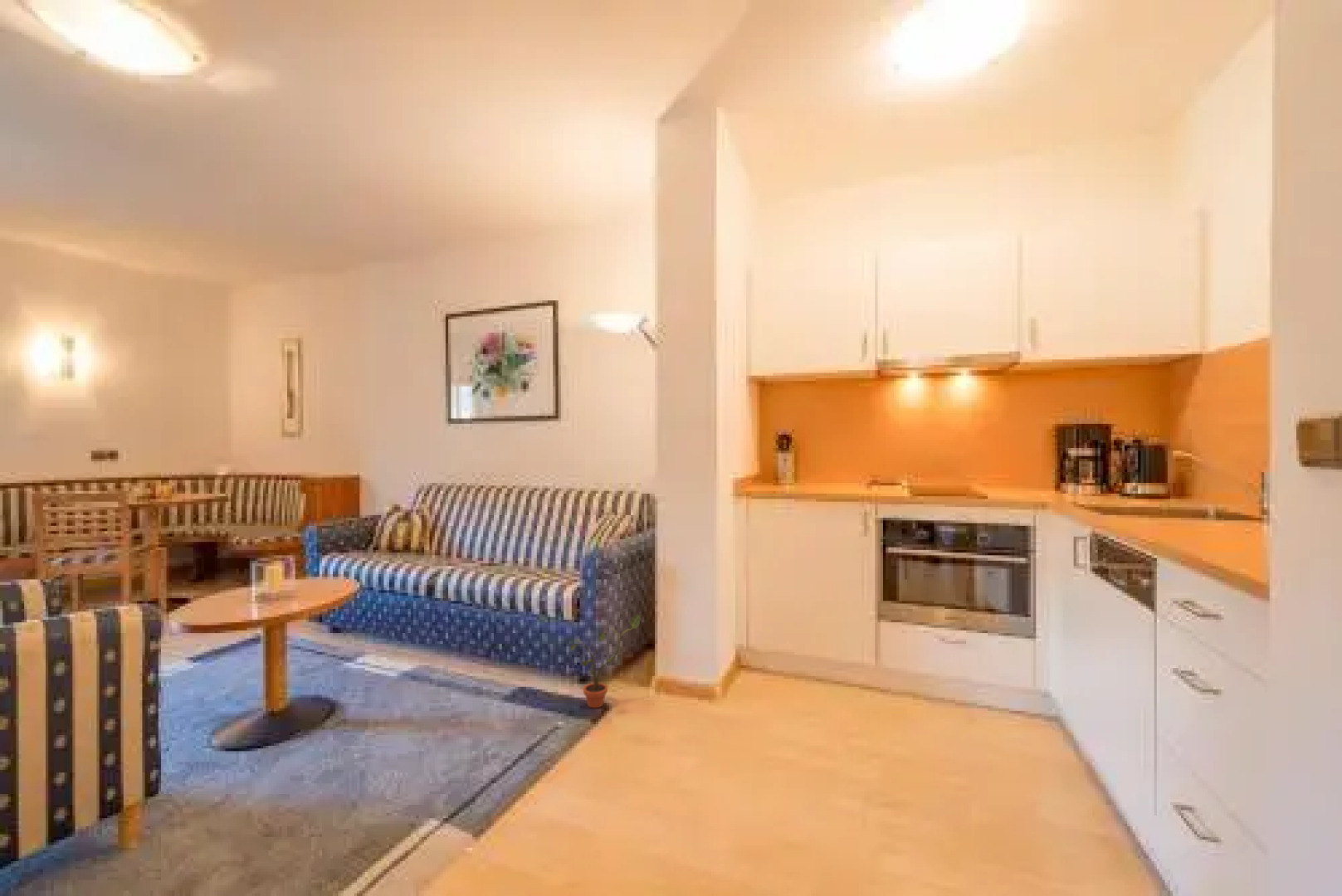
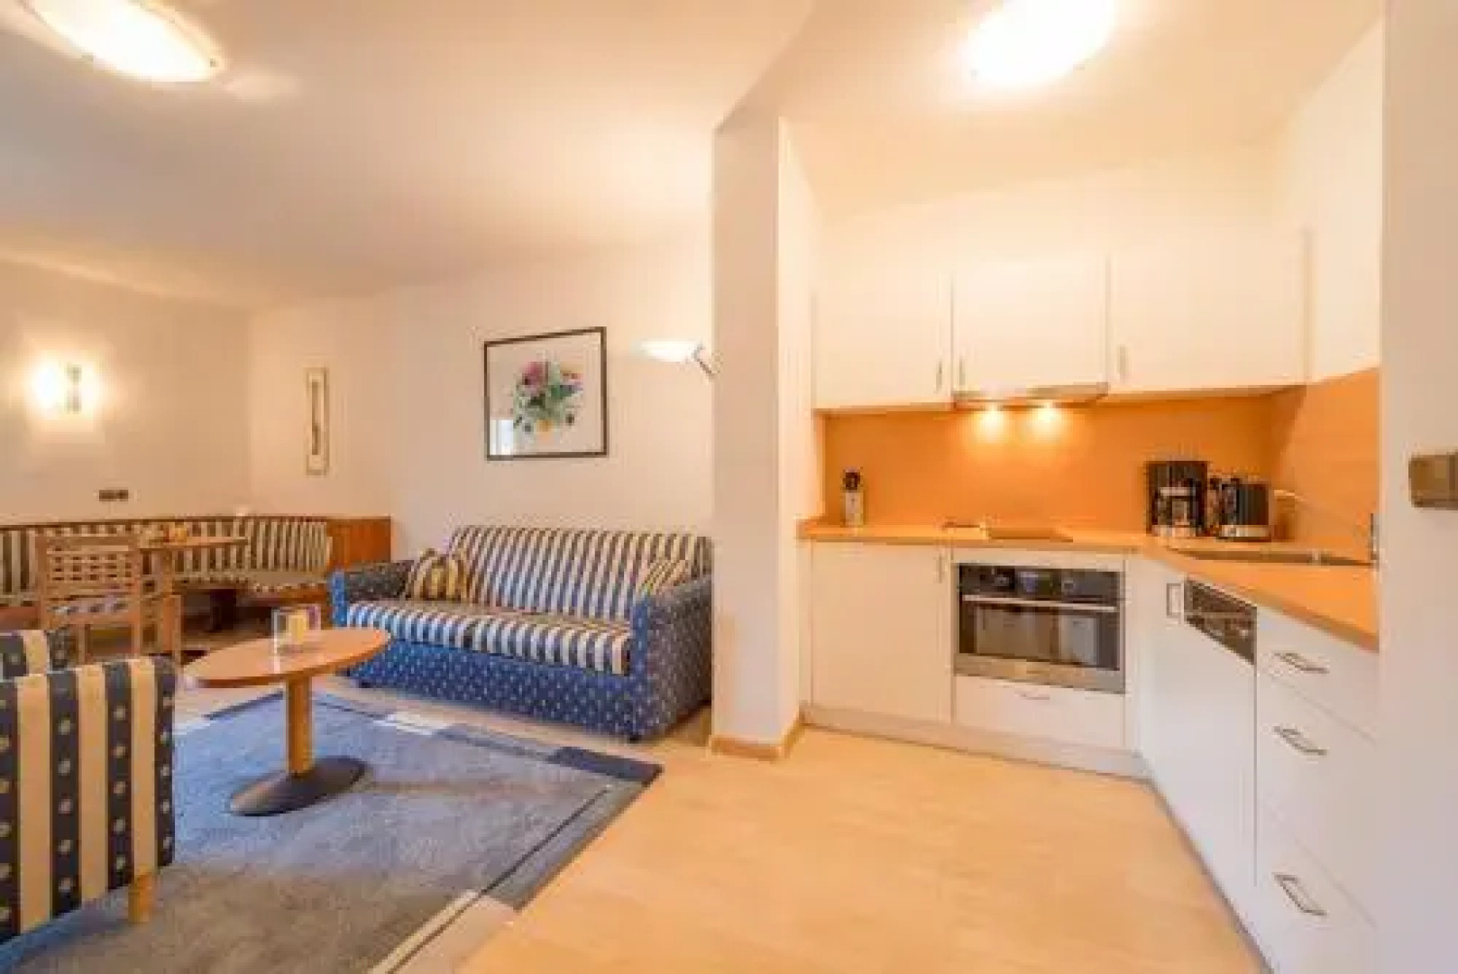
- potted plant [570,614,642,709]
